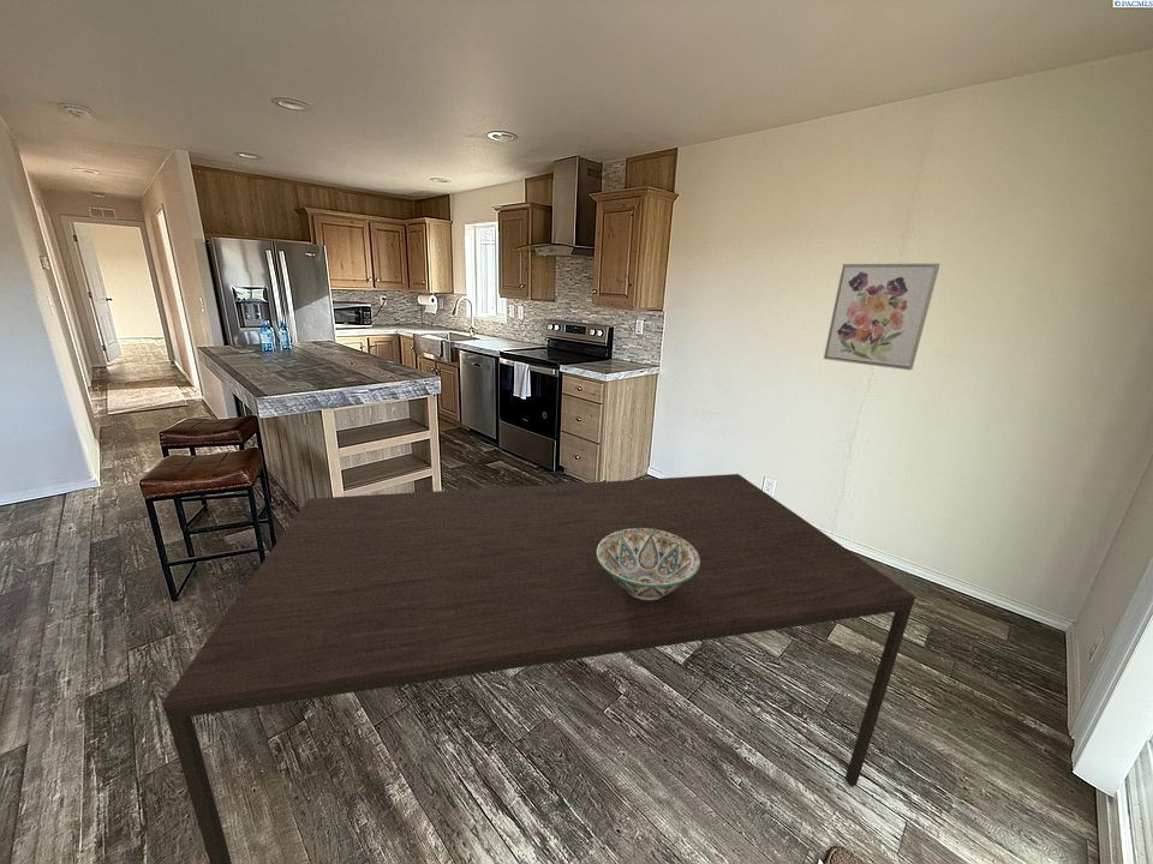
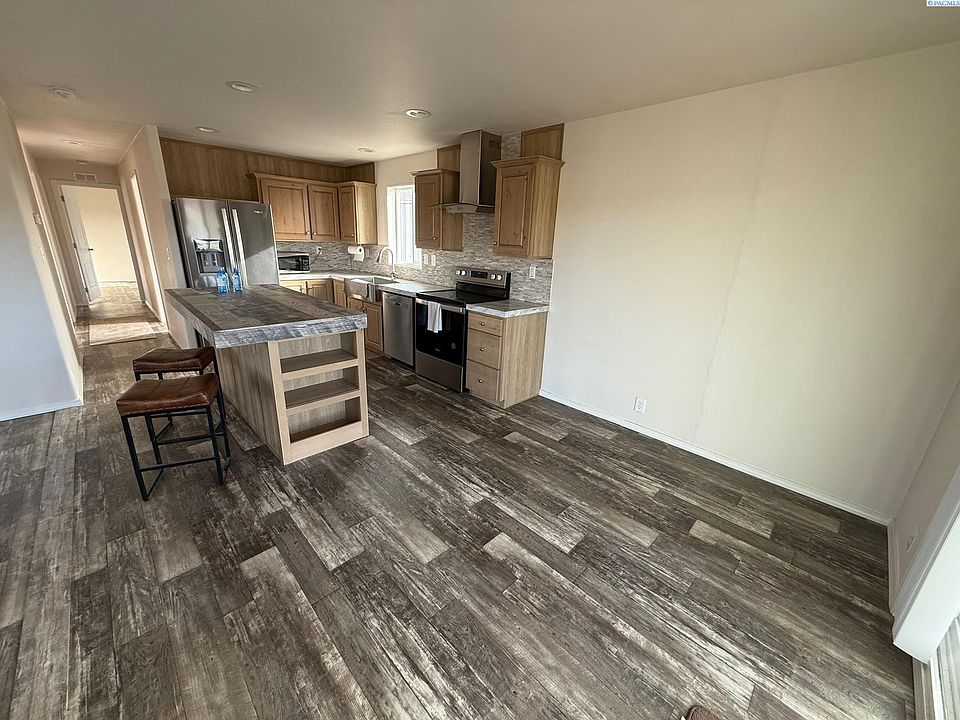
- wall art [823,263,942,371]
- decorative bowl [596,528,700,600]
- dining table [161,473,916,864]
